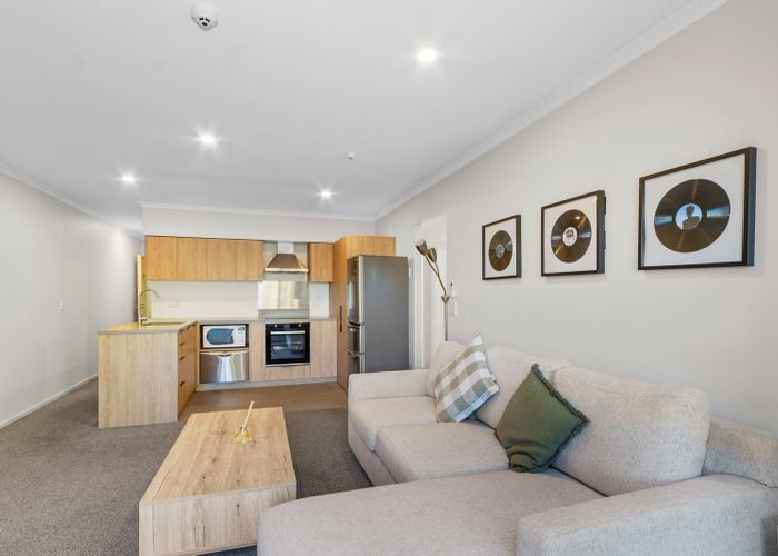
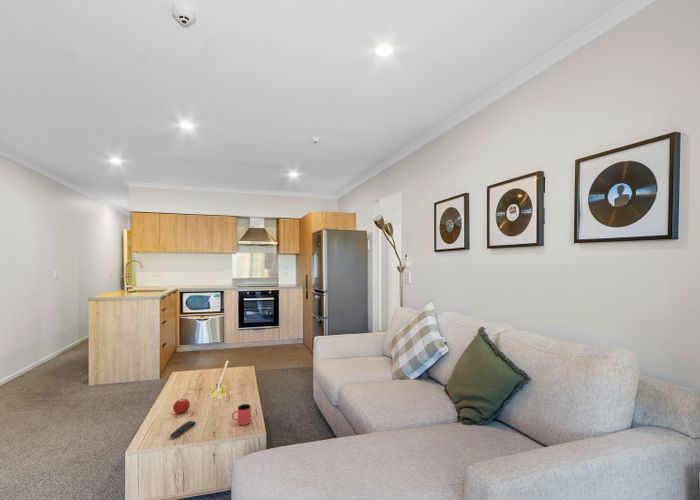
+ cup [231,403,252,426]
+ remote control [169,420,197,440]
+ fruit [172,397,191,415]
